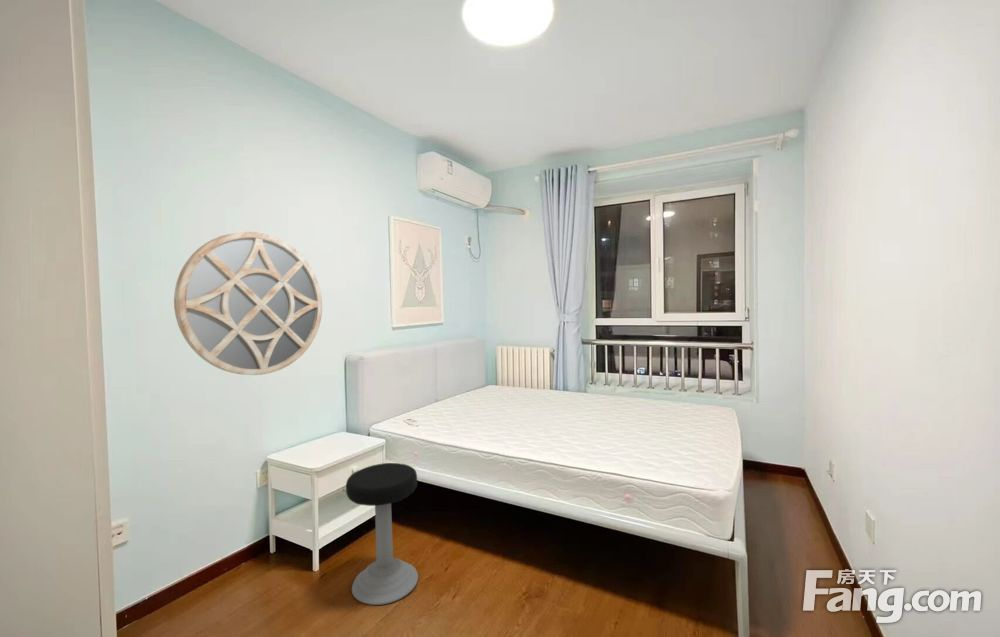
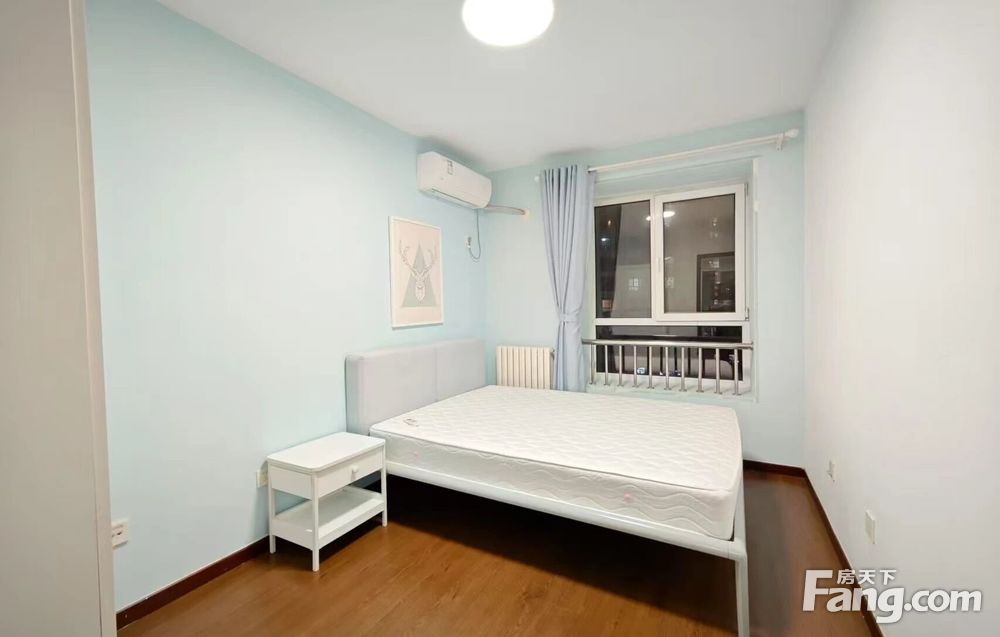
- home mirror [173,231,323,376]
- stool [345,462,419,606]
